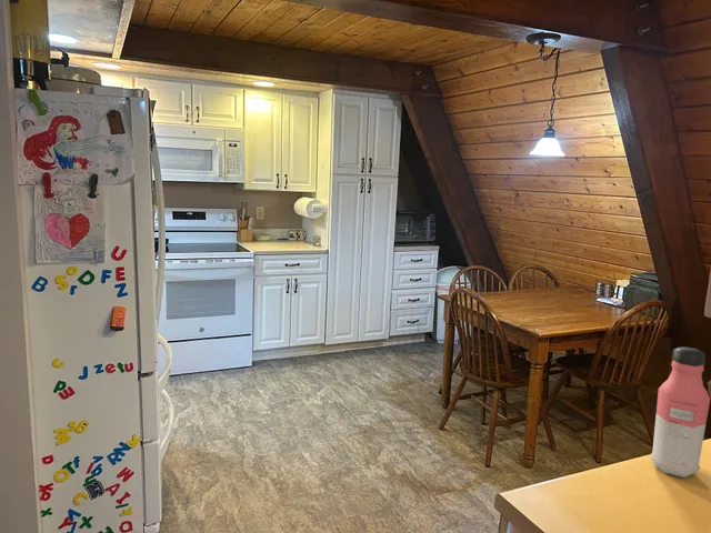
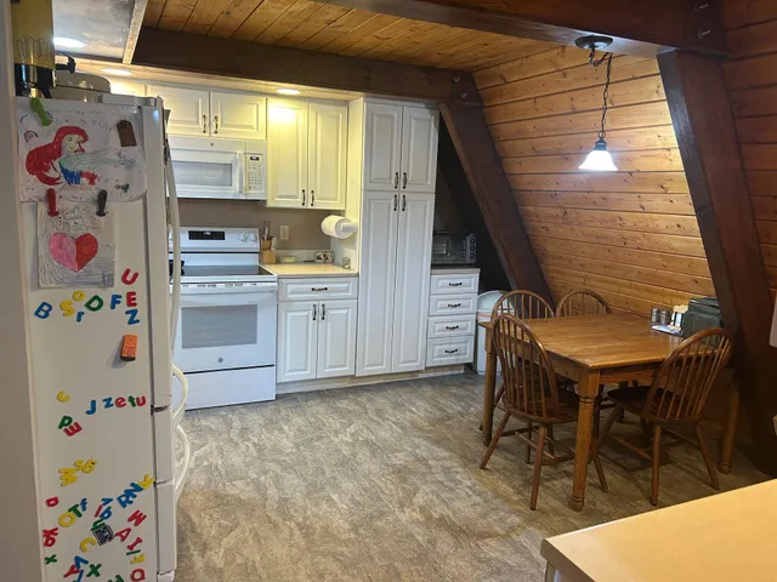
- water bottle [649,345,711,479]
